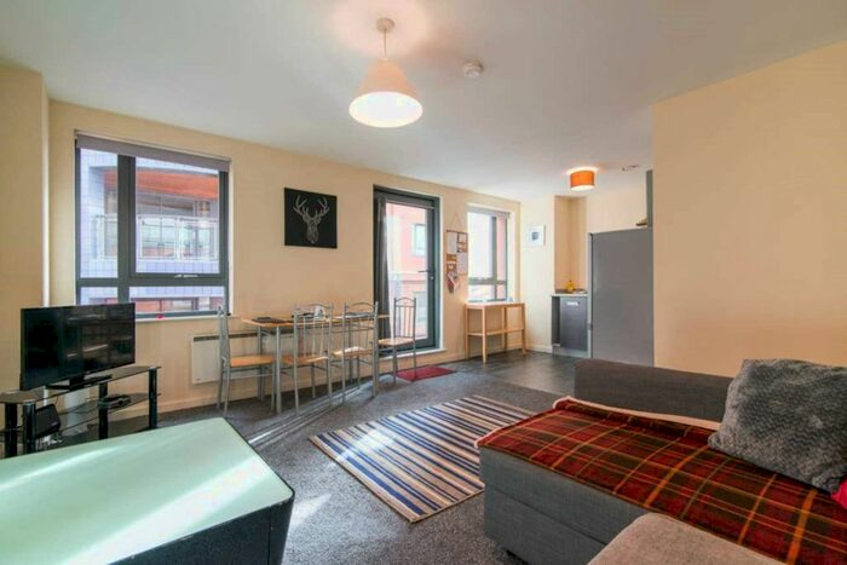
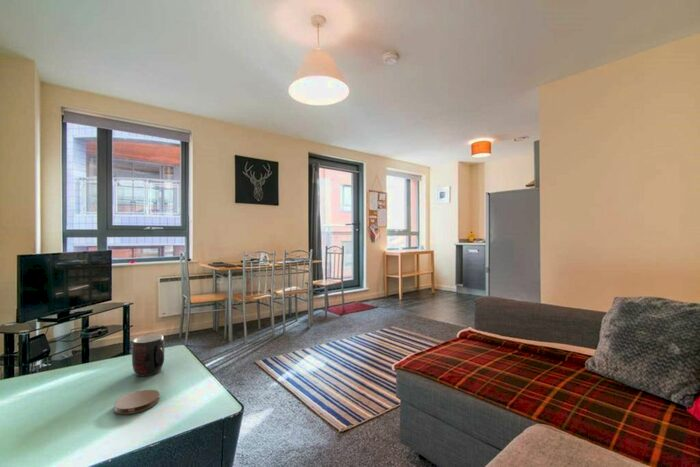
+ coaster [113,389,160,415]
+ mug [131,333,165,377]
